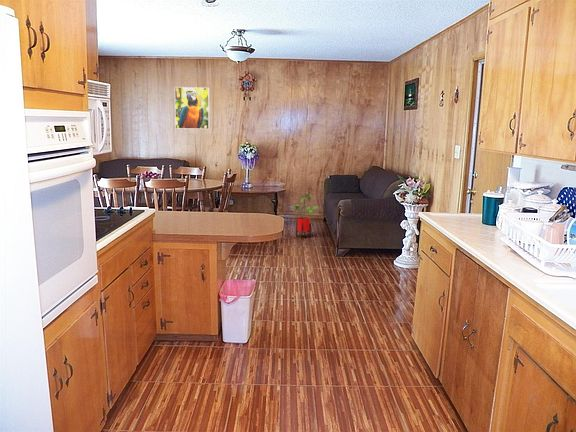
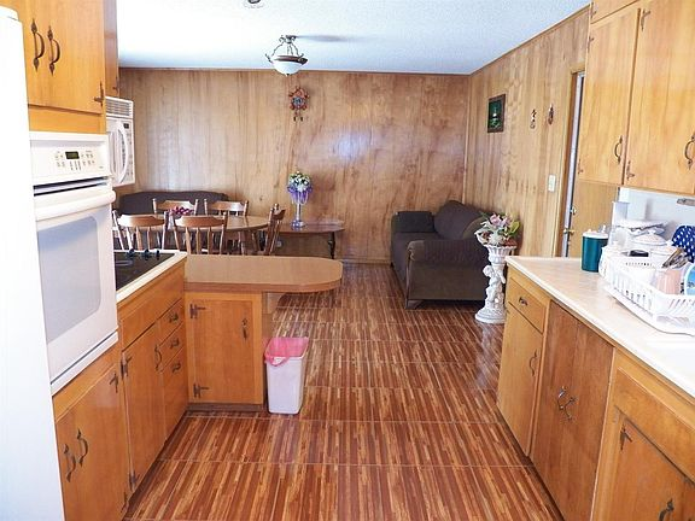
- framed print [174,86,210,130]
- house plant [289,193,319,239]
